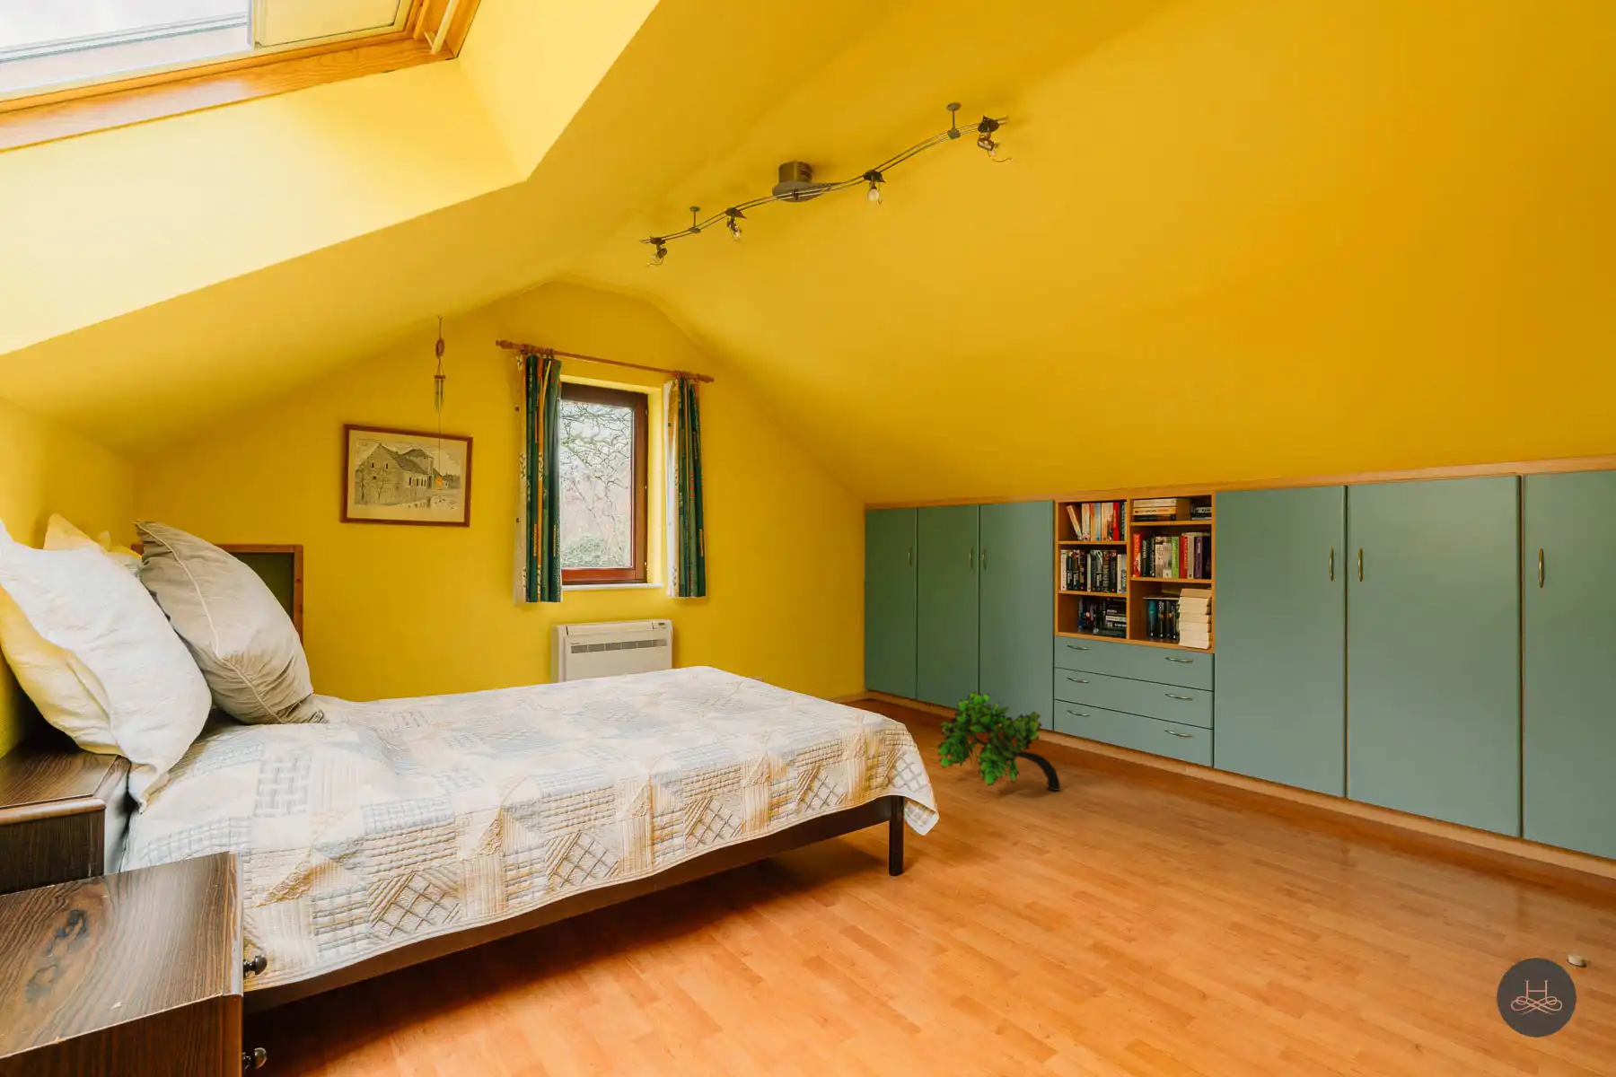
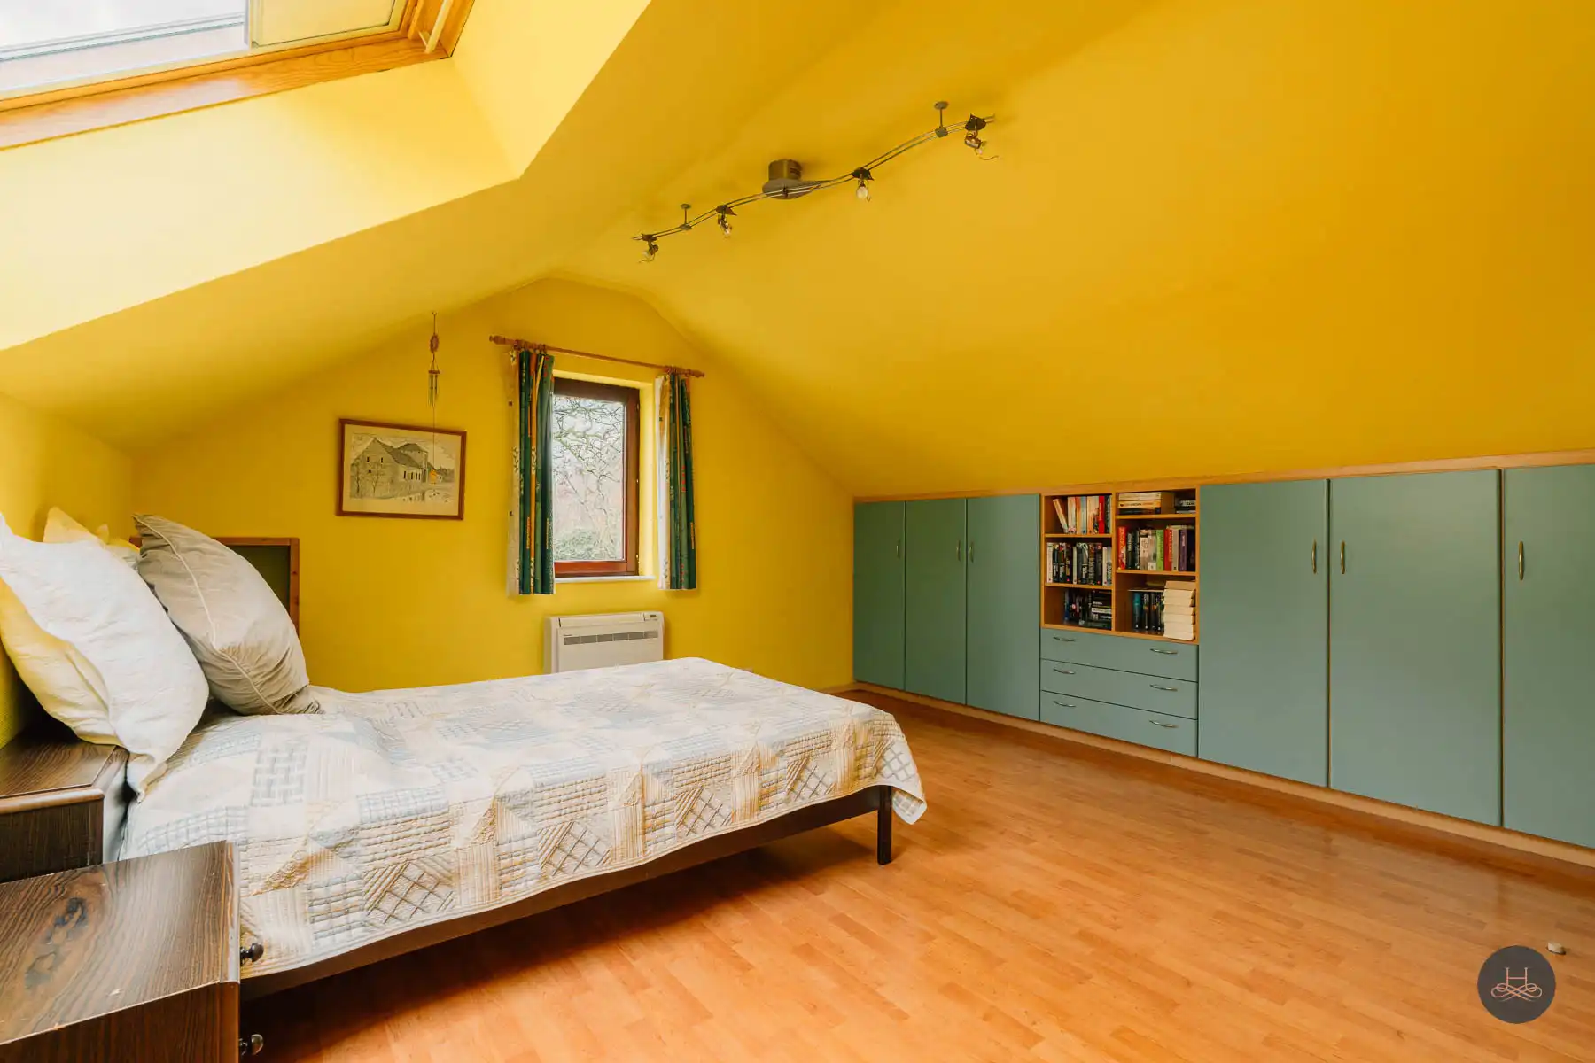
- decorative plant [938,690,1062,792]
